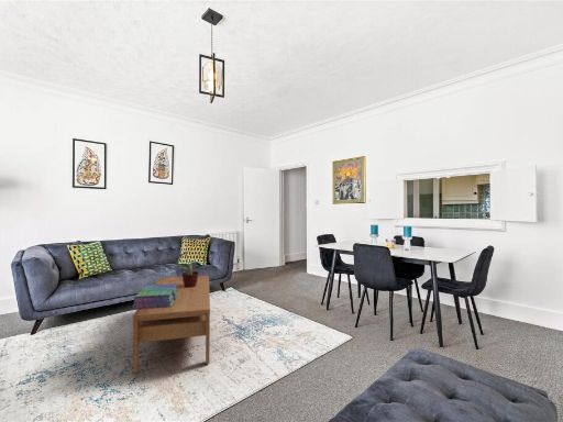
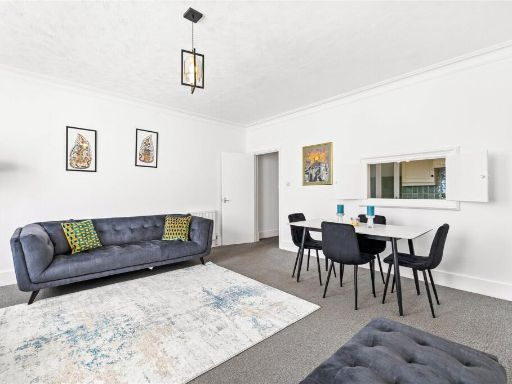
- stack of books [132,284,178,310]
- potted plant [166,251,200,288]
- coffee table [132,275,211,374]
